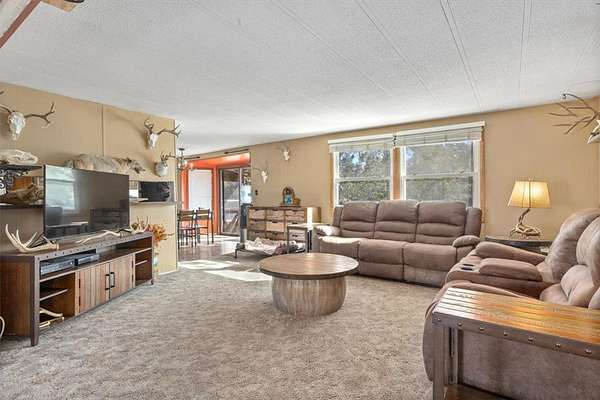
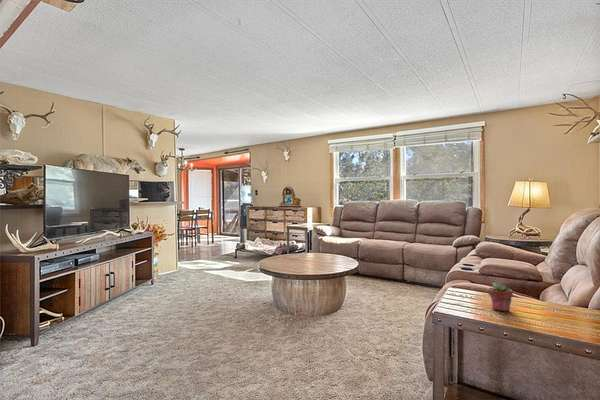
+ potted succulent [487,281,514,312]
